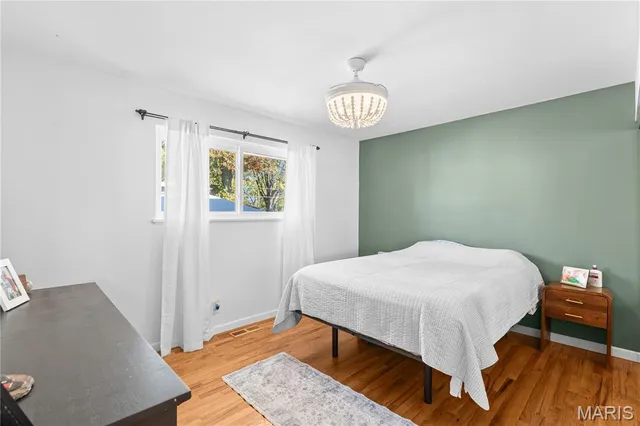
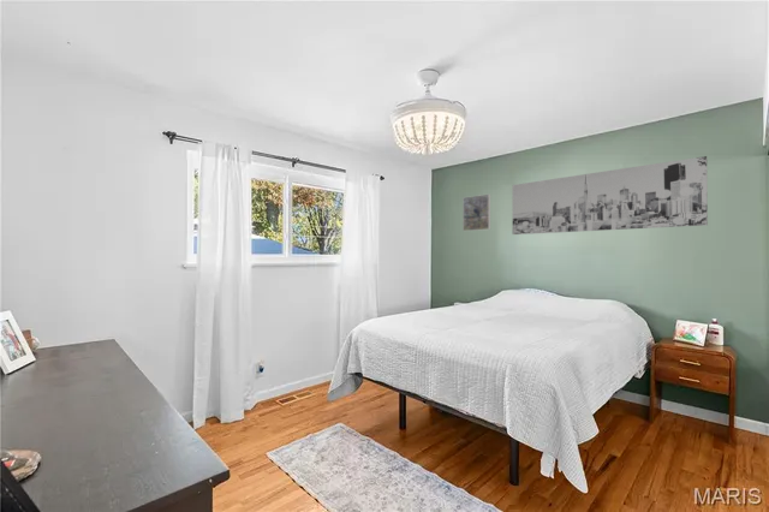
+ wall art [511,155,709,236]
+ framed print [461,194,491,232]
